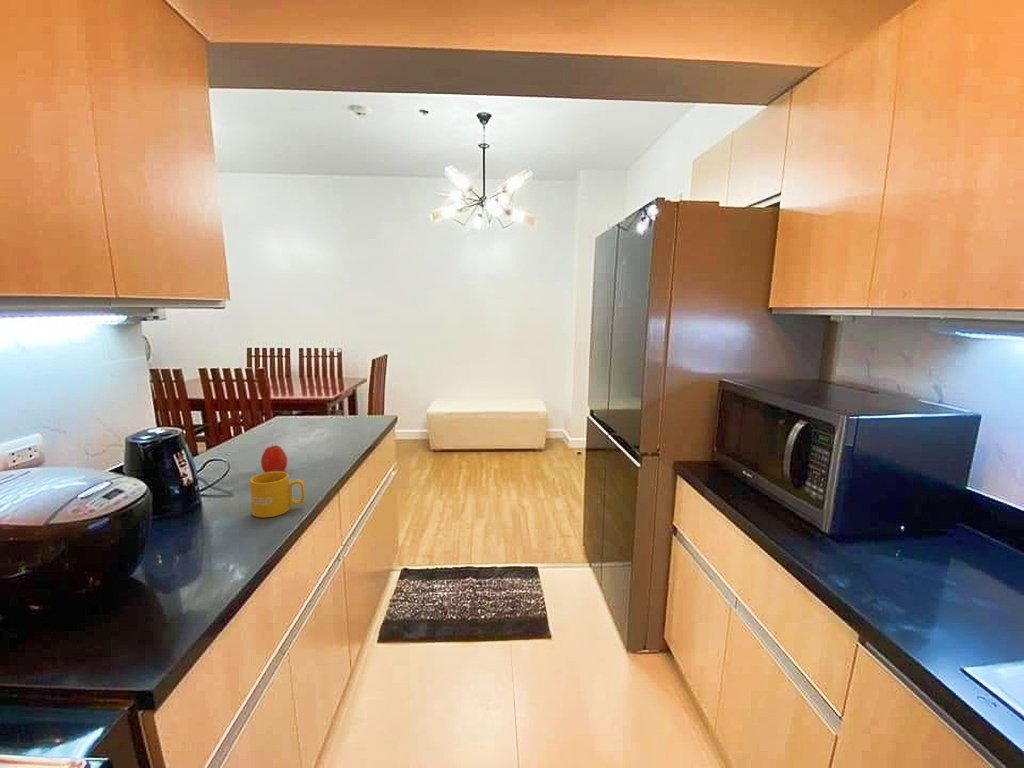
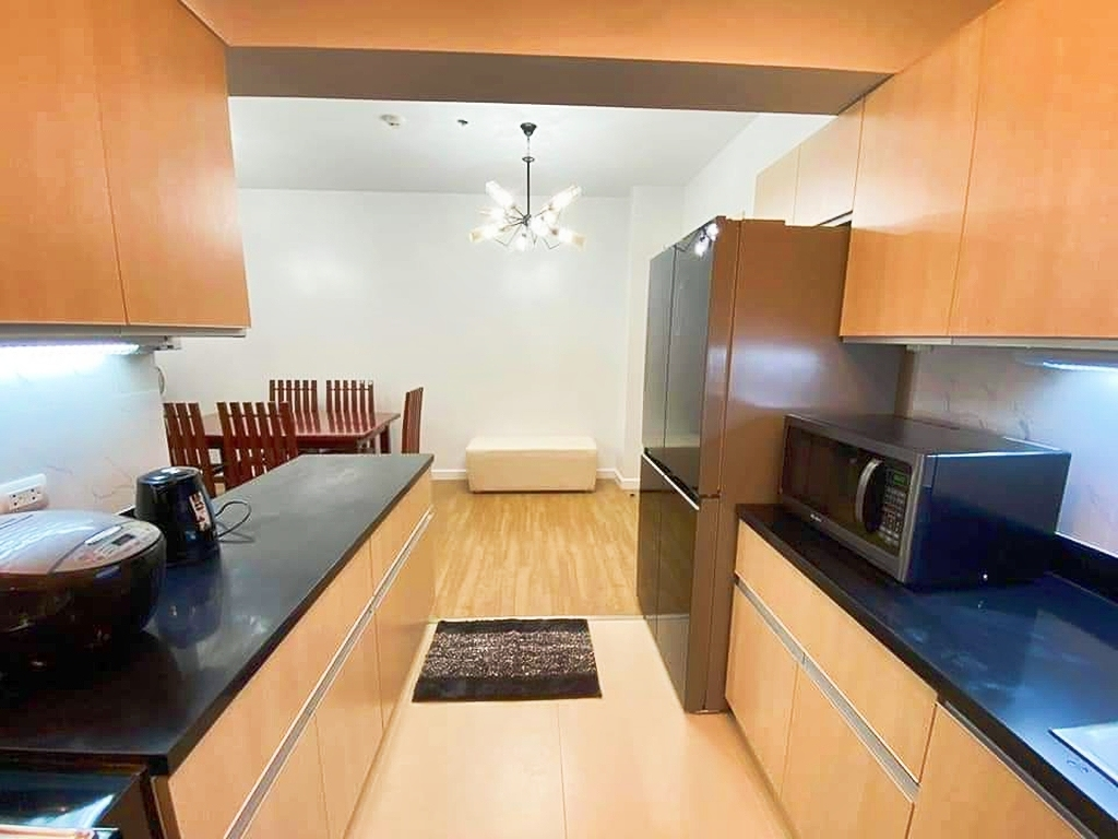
- apple [260,444,288,473]
- mug [249,471,306,518]
